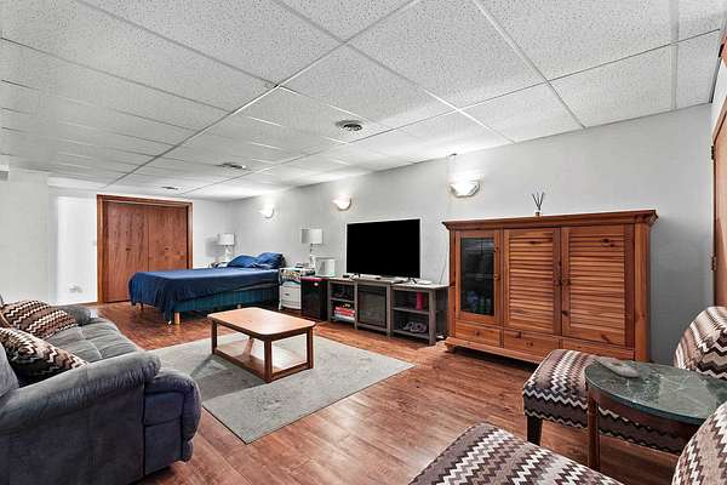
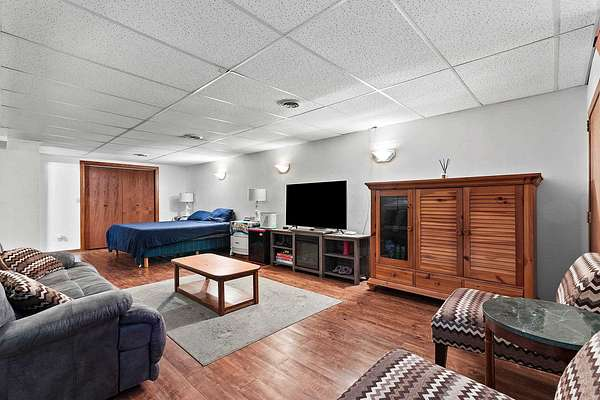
- remote control [595,355,640,378]
